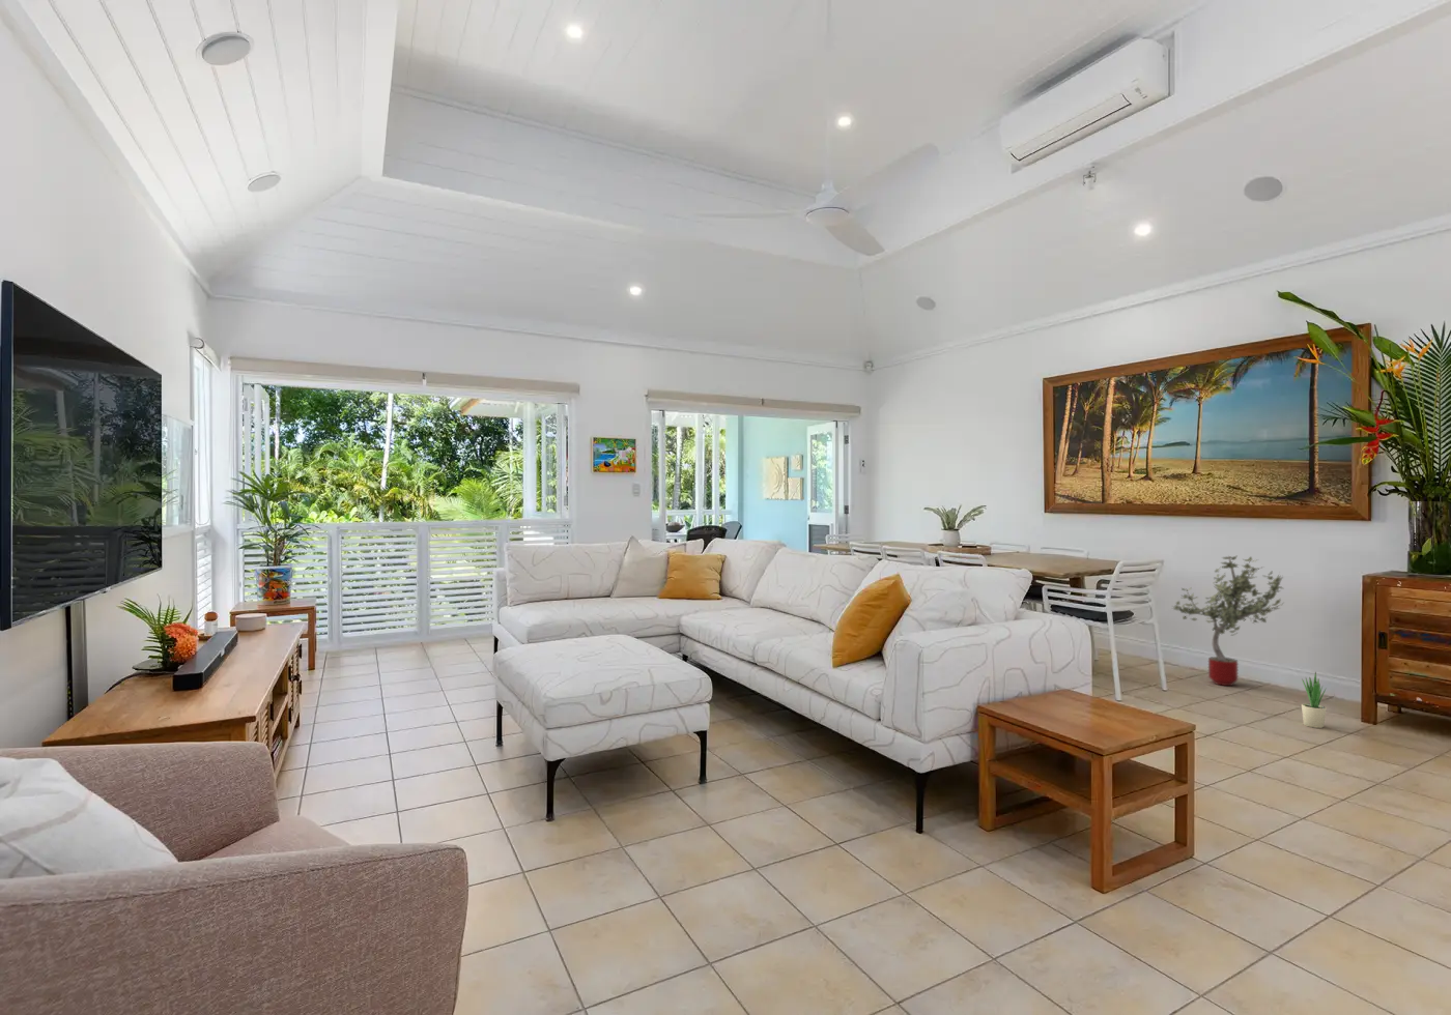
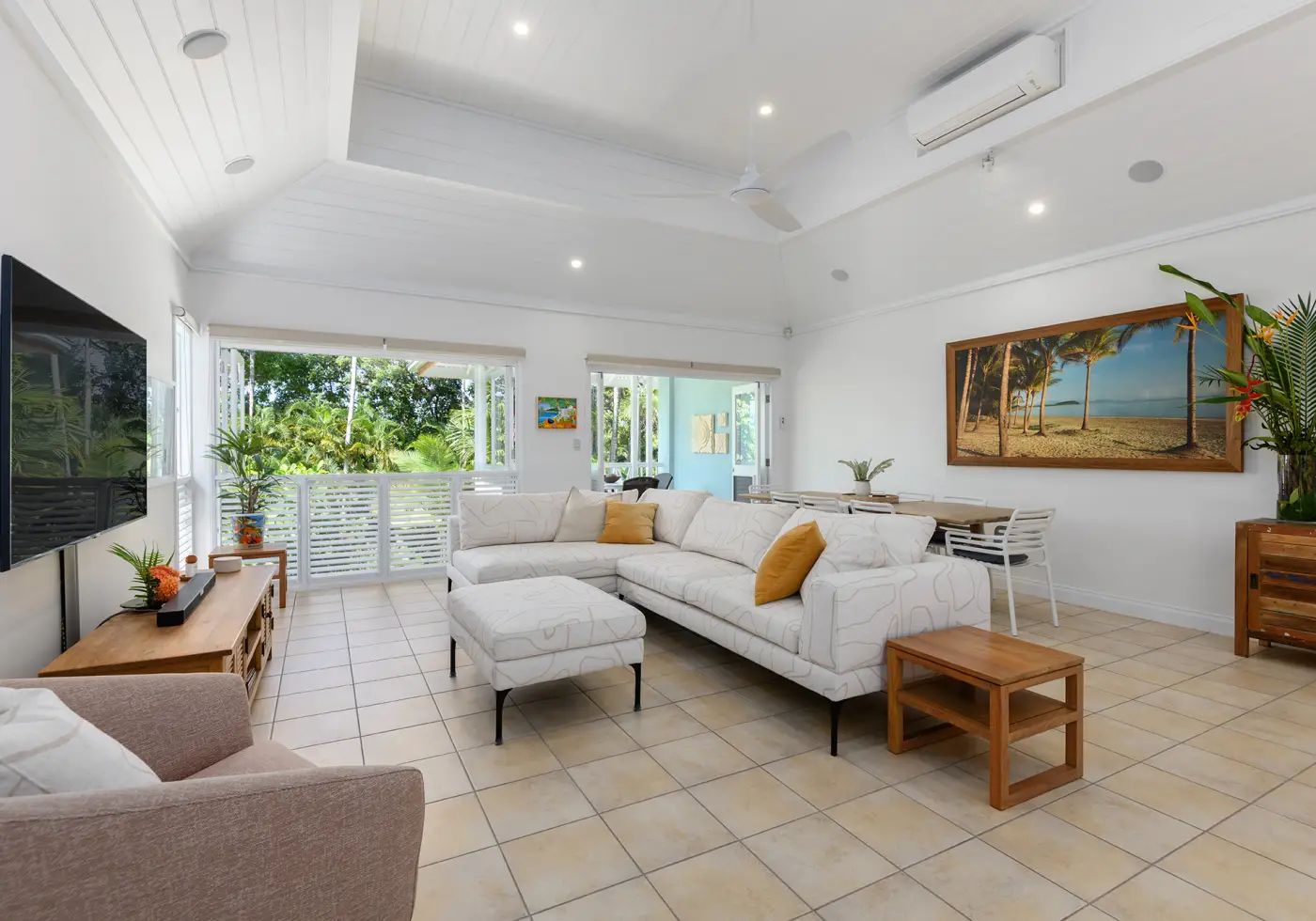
- potted plant [1301,670,1328,730]
- potted tree [1171,554,1286,687]
